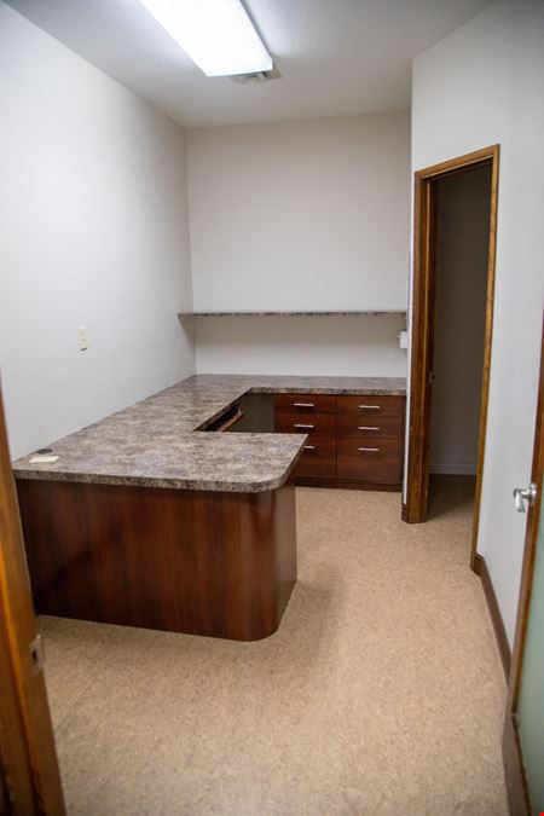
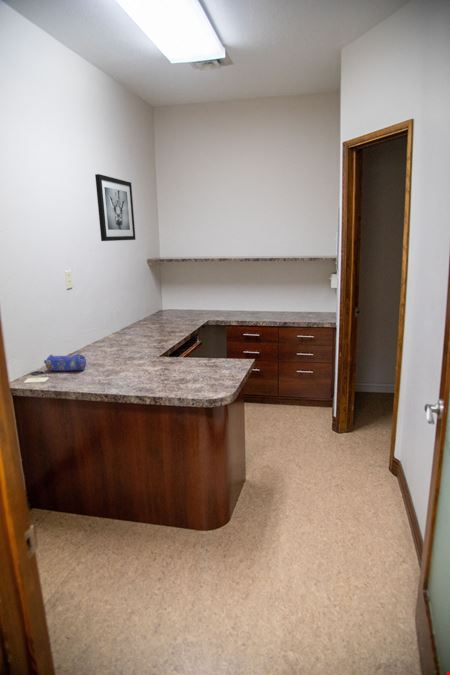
+ wall art [94,173,137,242]
+ pencil case [43,353,87,372]
